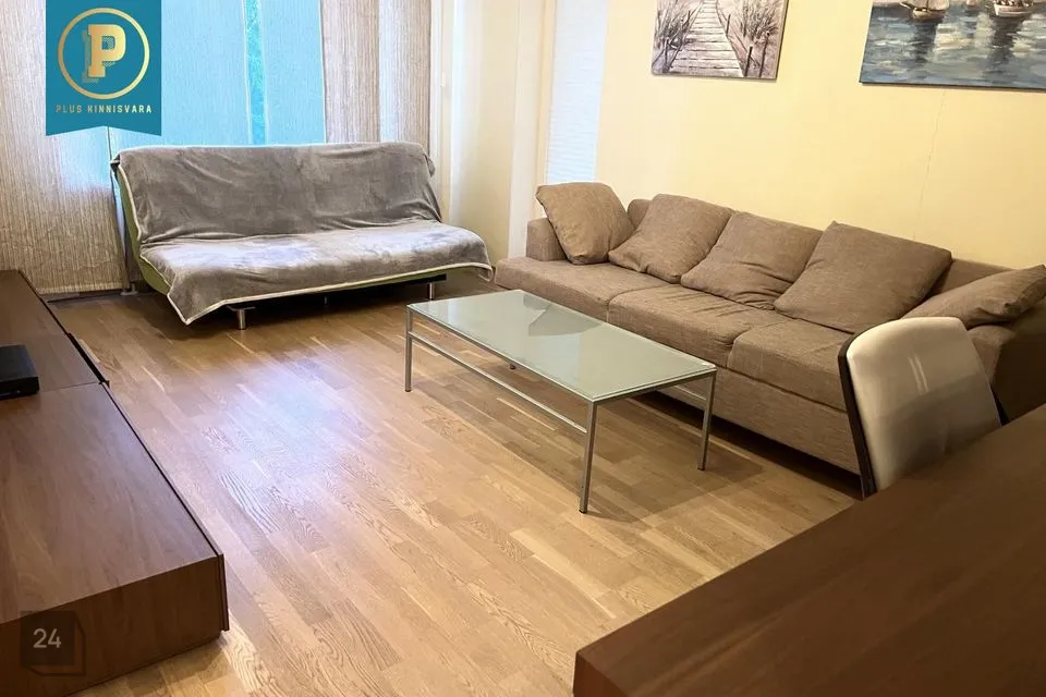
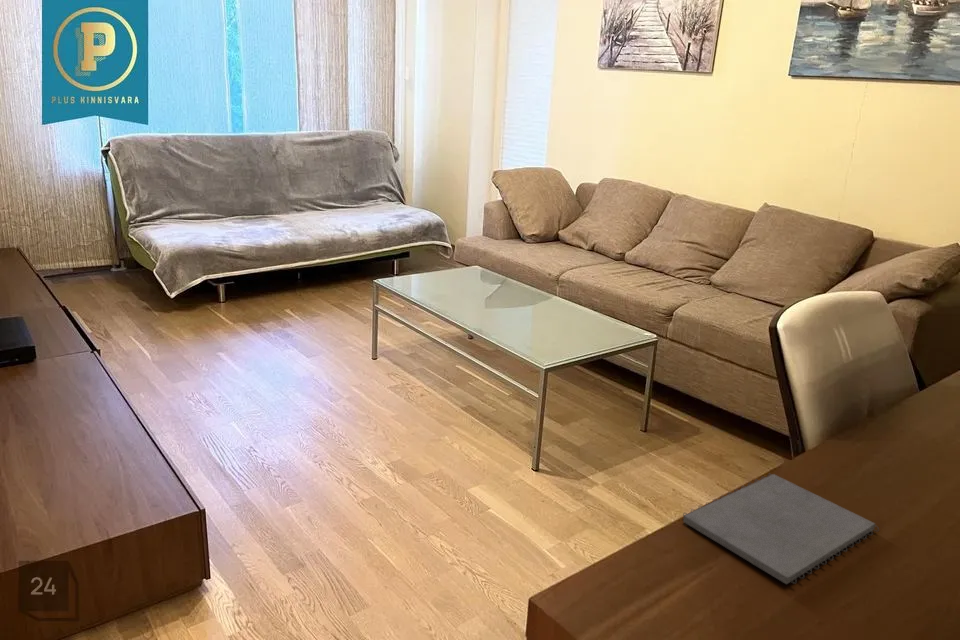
+ notepad [682,473,880,585]
